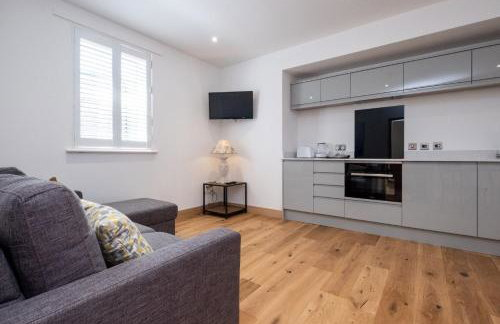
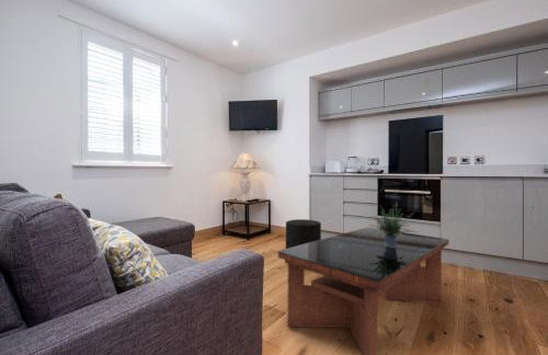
+ stool [285,218,322,249]
+ potted plant [367,203,418,248]
+ coffee table [277,226,450,355]
